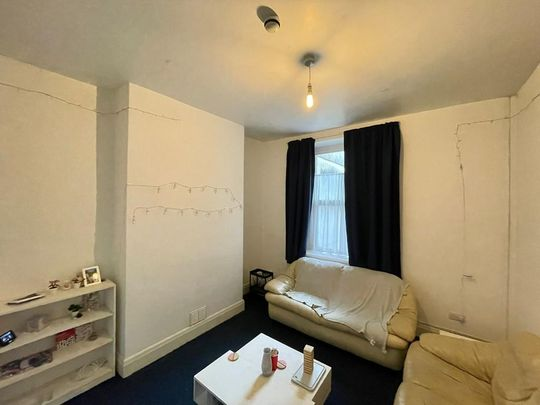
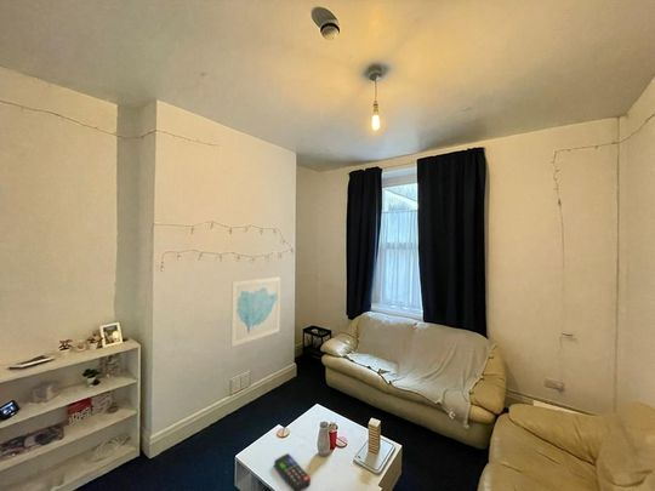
+ remote control [273,452,312,491]
+ wall art [229,276,281,348]
